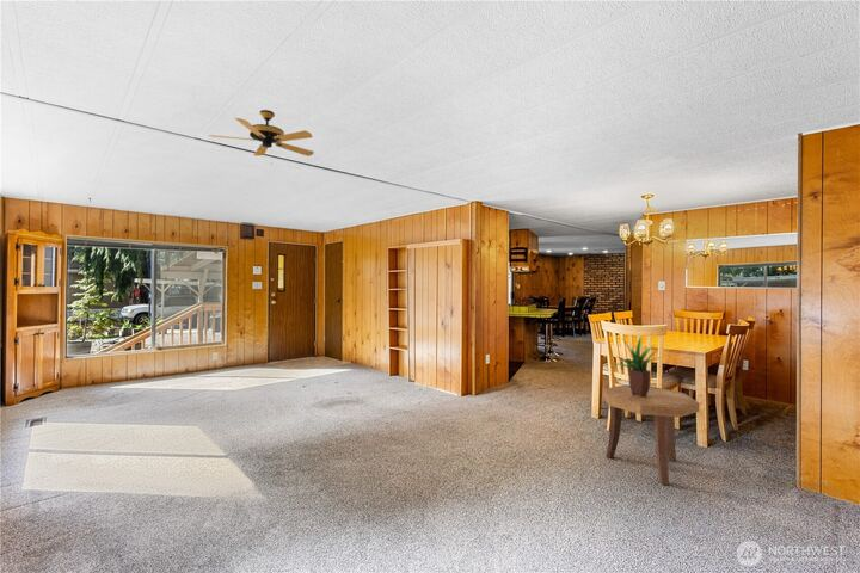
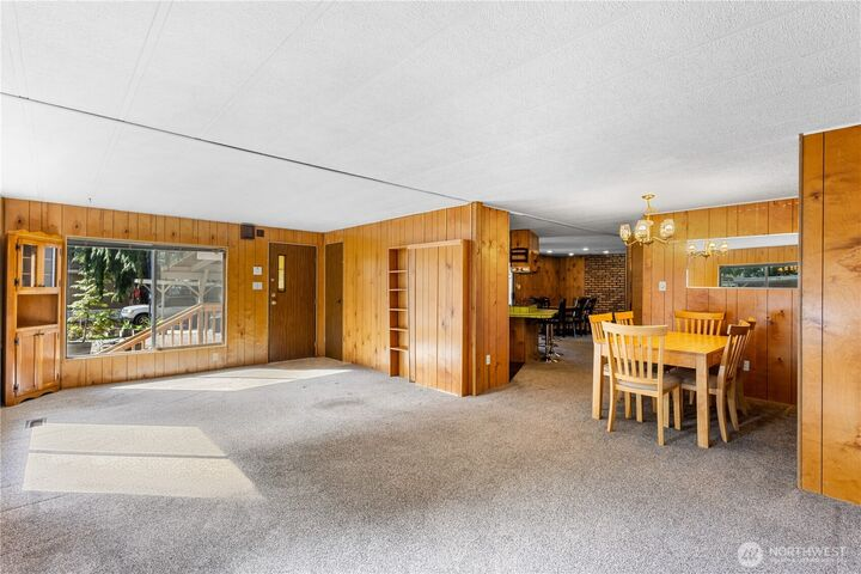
- side table [602,384,700,486]
- potted plant [610,335,663,398]
- ceiling fan [208,109,315,166]
